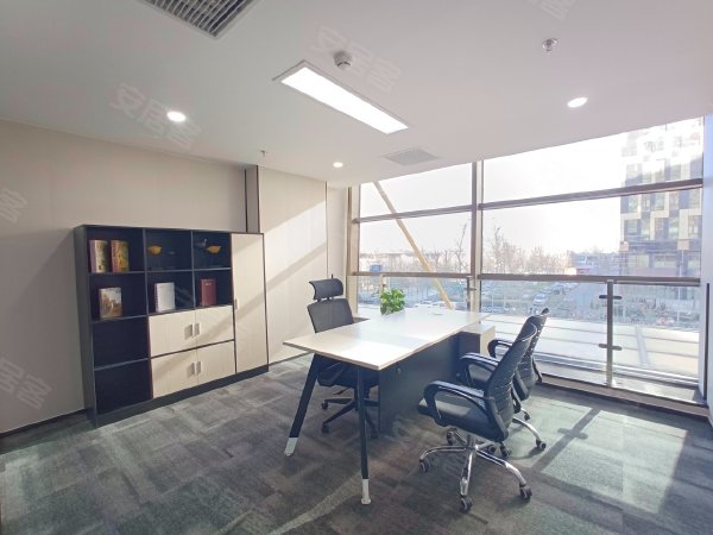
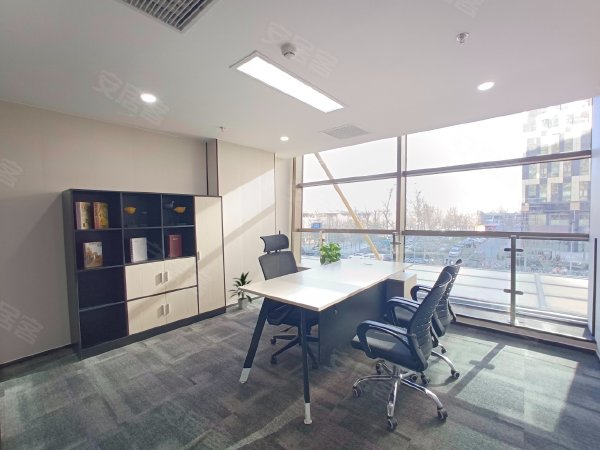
+ indoor plant [227,271,253,310]
